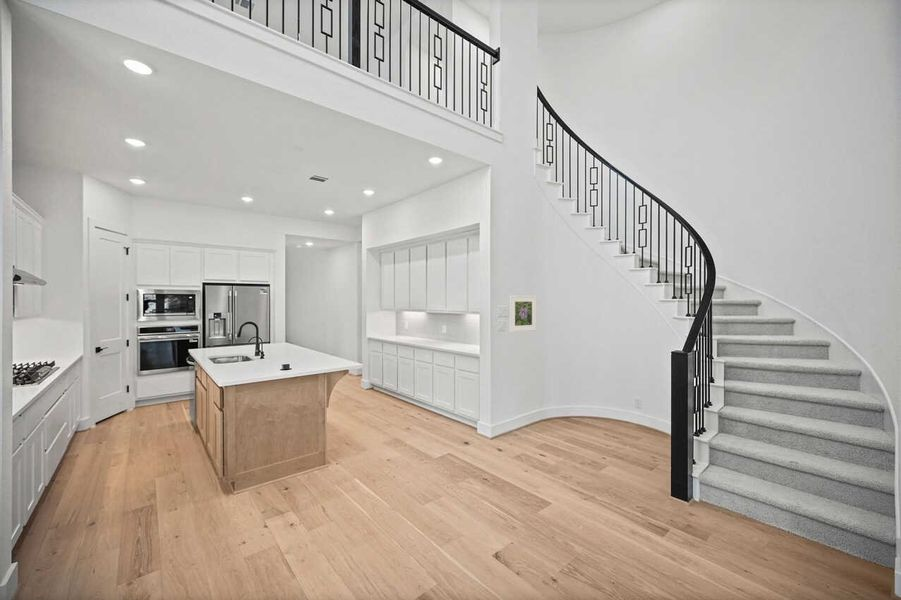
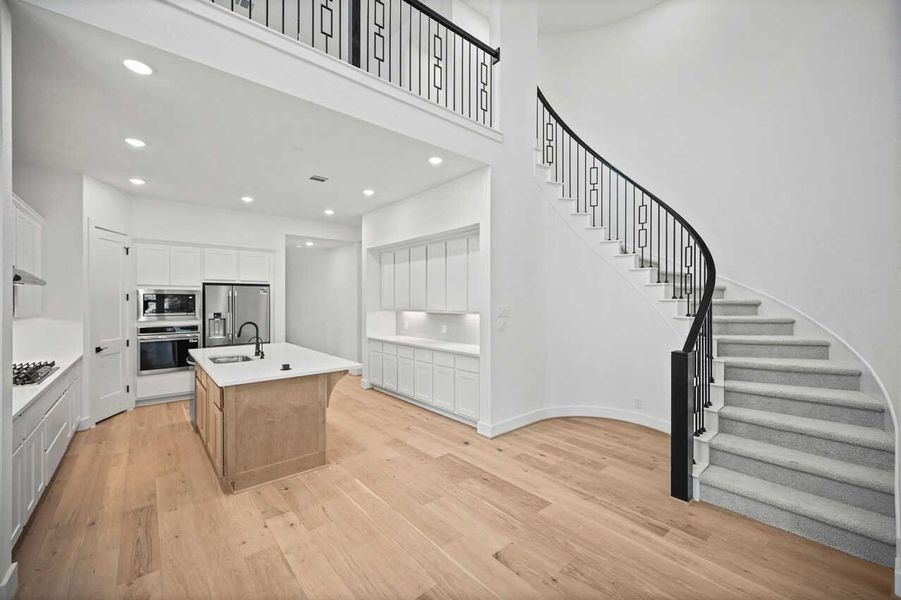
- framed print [509,294,537,333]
